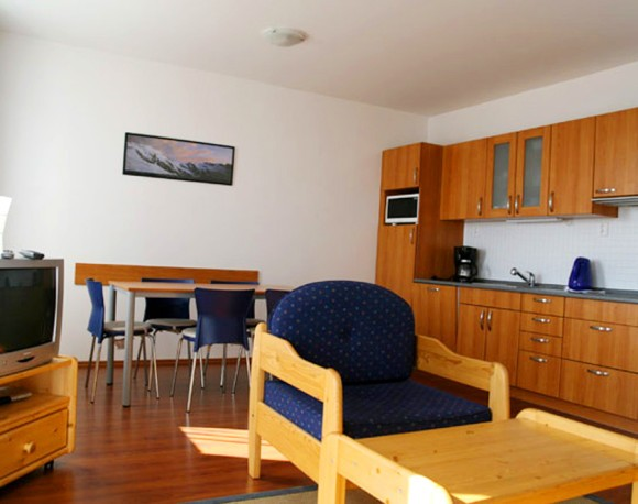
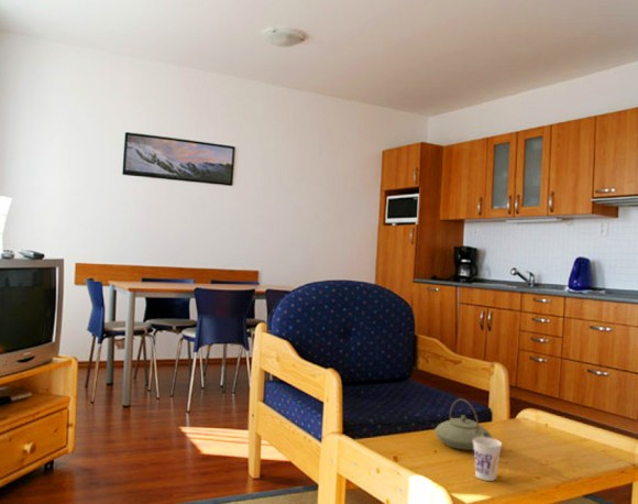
+ cup [473,437,503,482]
+ teapot [433,398,494,451]
